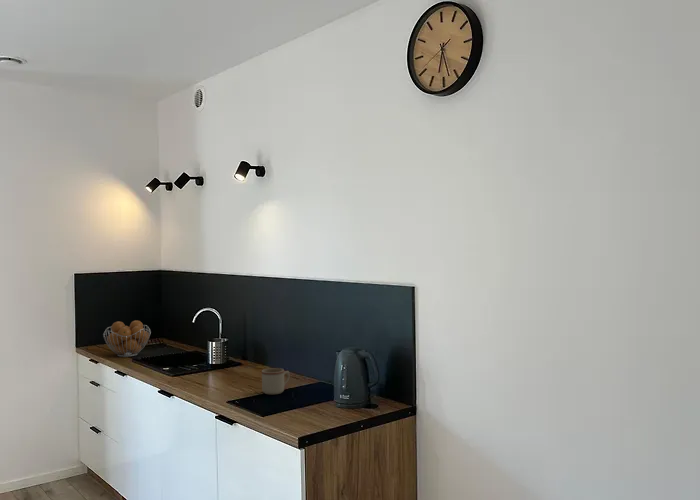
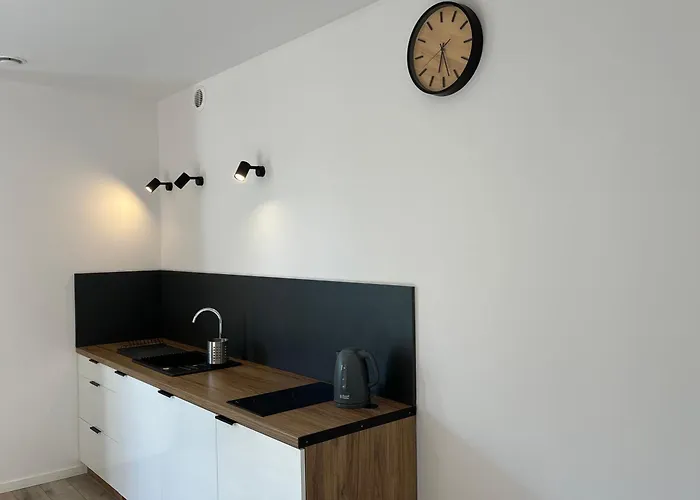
- fruit basket [102,319,152,358]
- mug [261,367,290,395]
